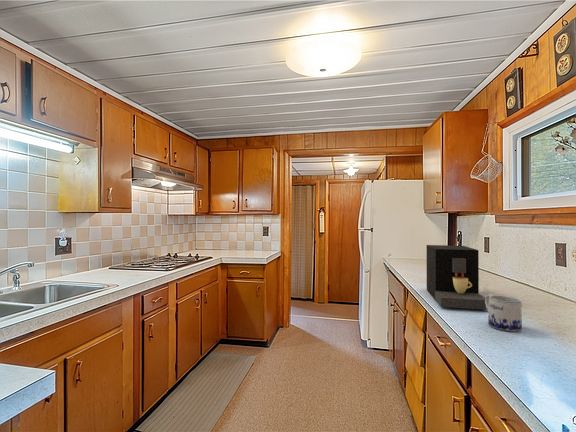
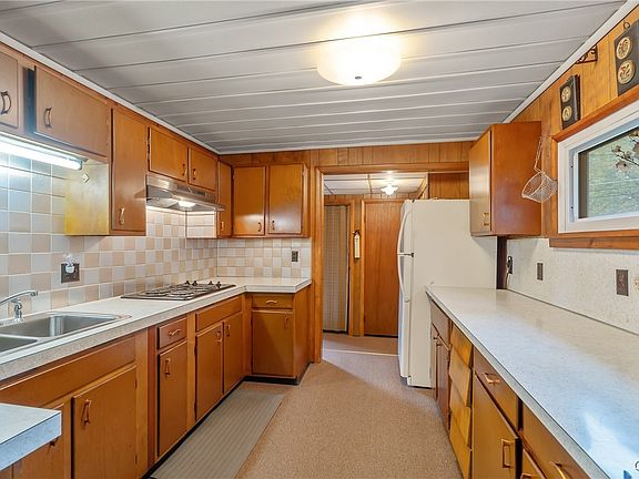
- mug [485,294,523,332]
- coffee maker [426,244,487,311]
